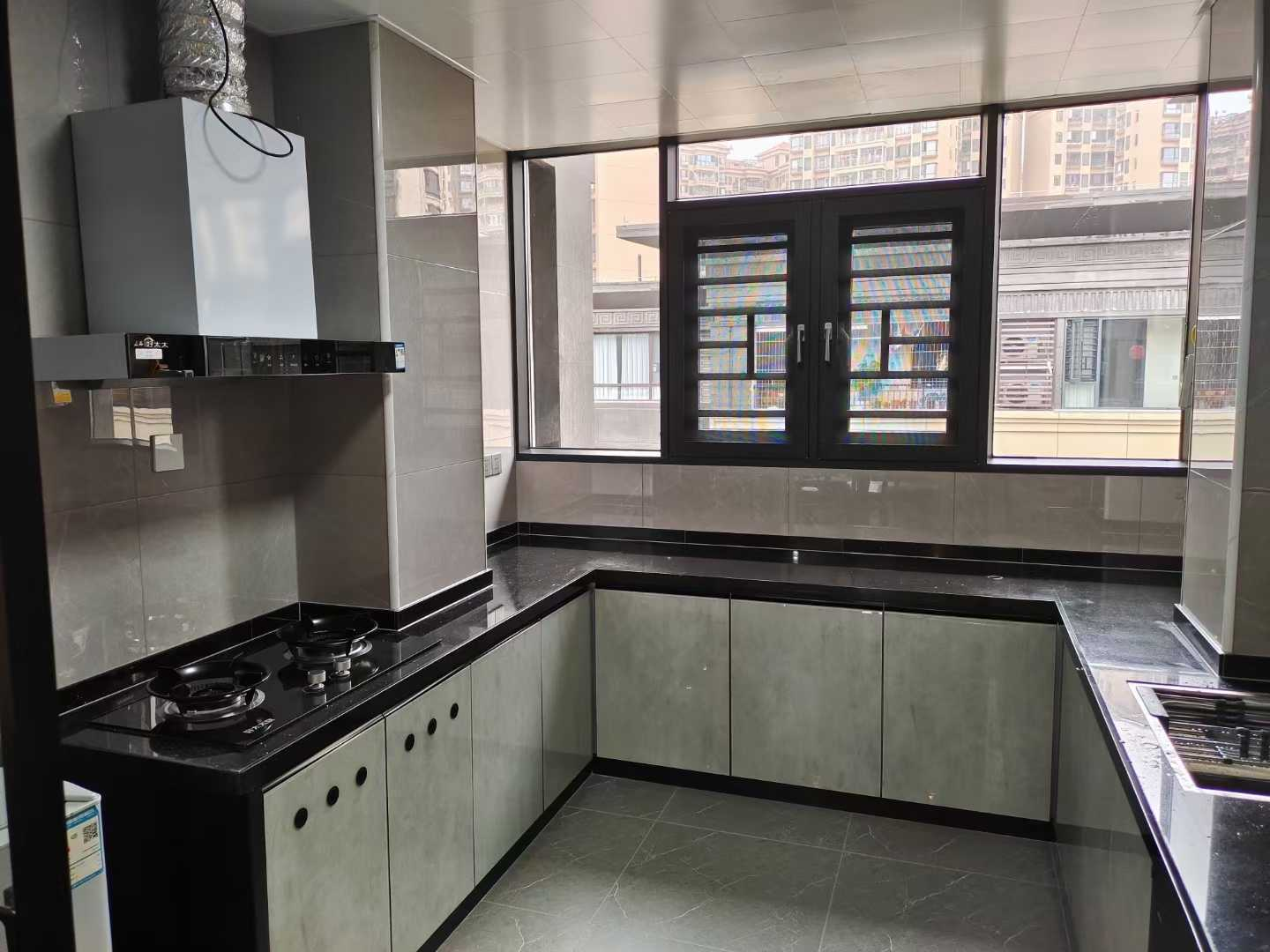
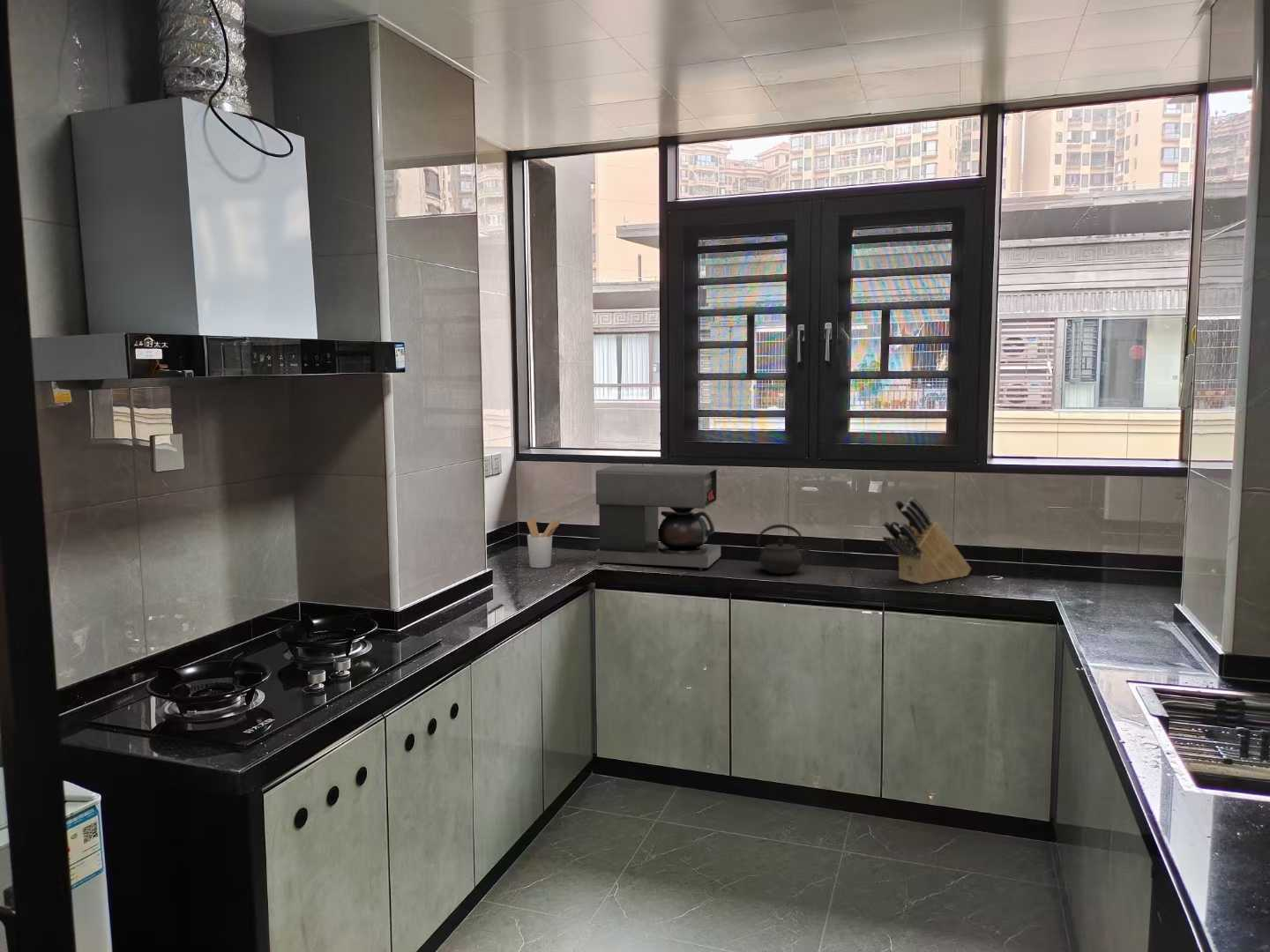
+ coffee maker [594,465,721,571]
+ utensil holder [527,517,562,569]
+ knife block [881,497,972,585]
+ kettle [756,524,811,575]
